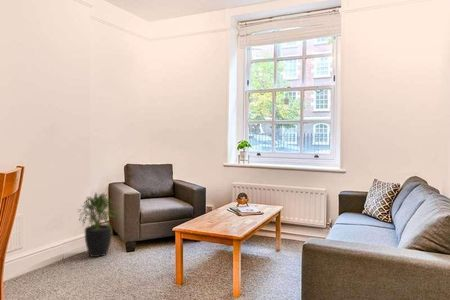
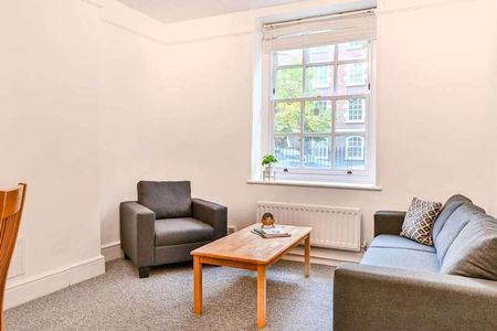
- potted plant [77,191,121,258]
